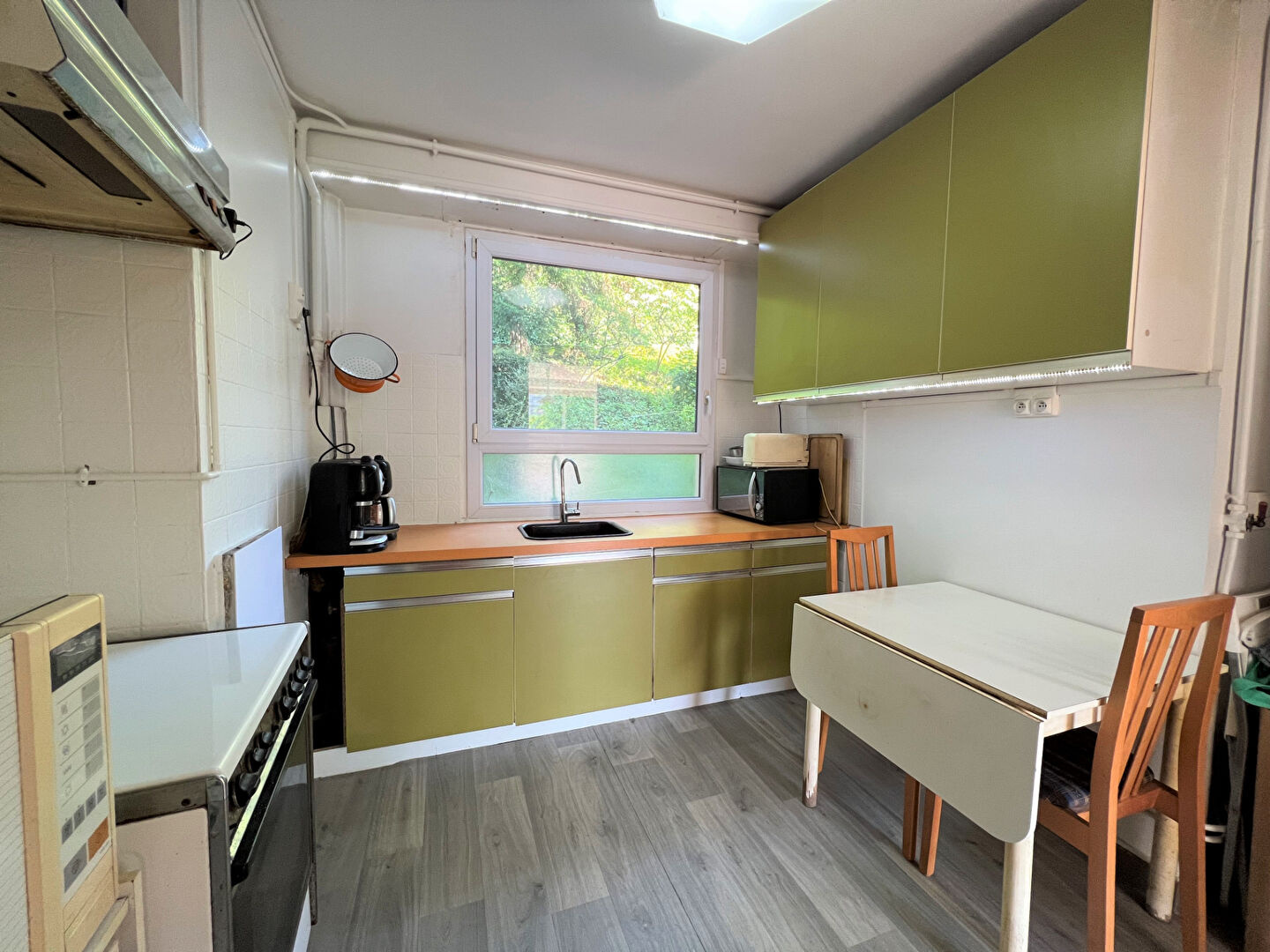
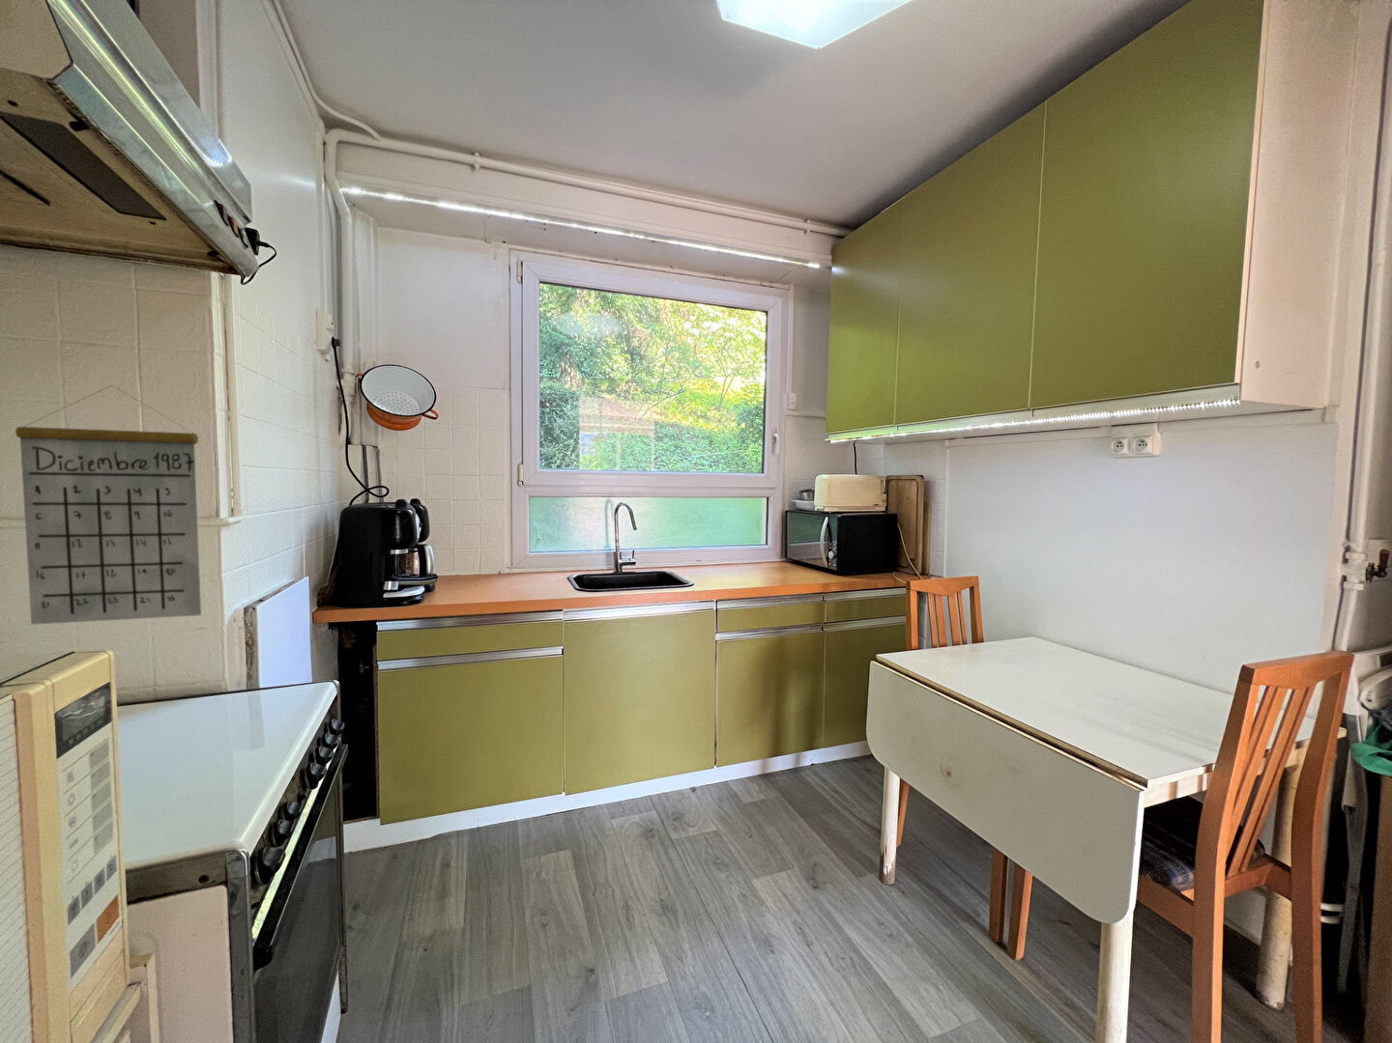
+ calendar [14,385,202,626]
